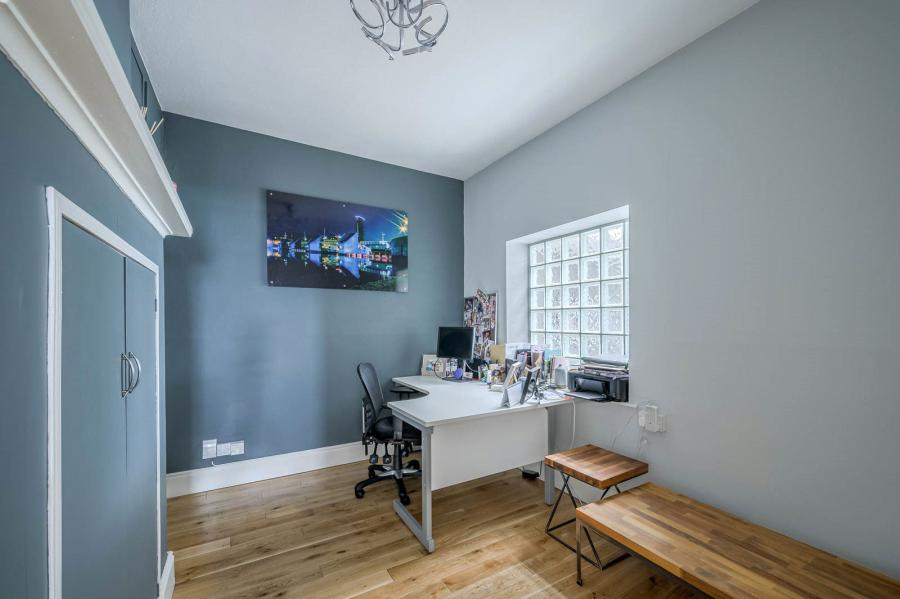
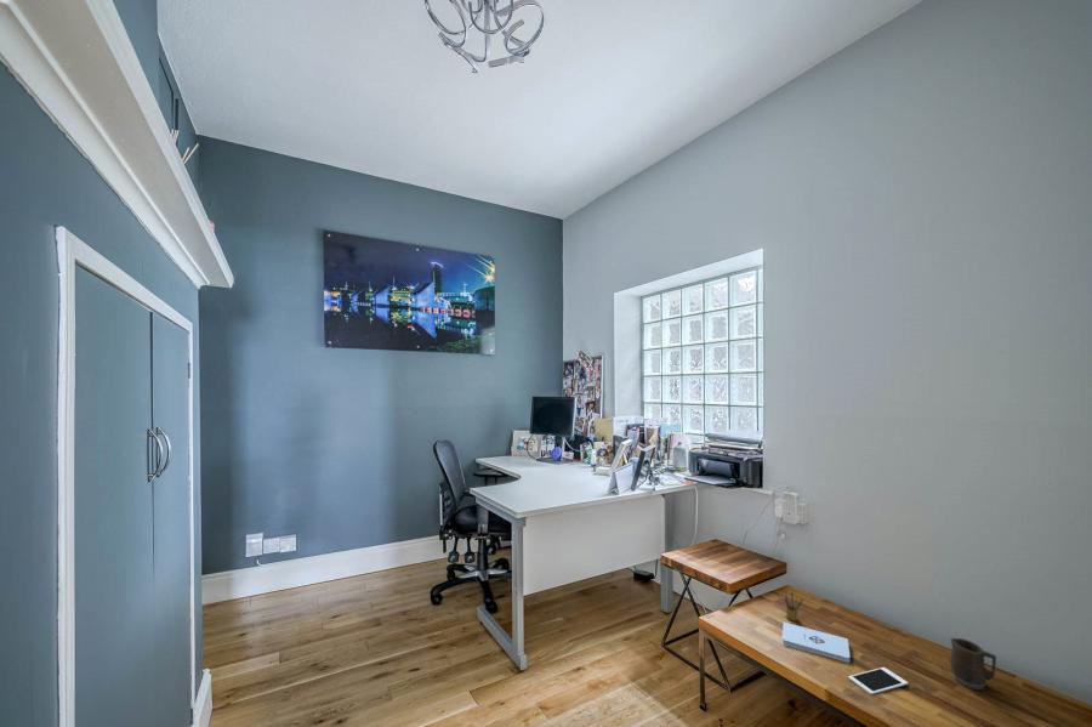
+ notepad [781,621,852,664]
+ mug [949,637,997,691]
+ cell phone [847,666,909,695]
+ pencil box [783,589,804,621]
